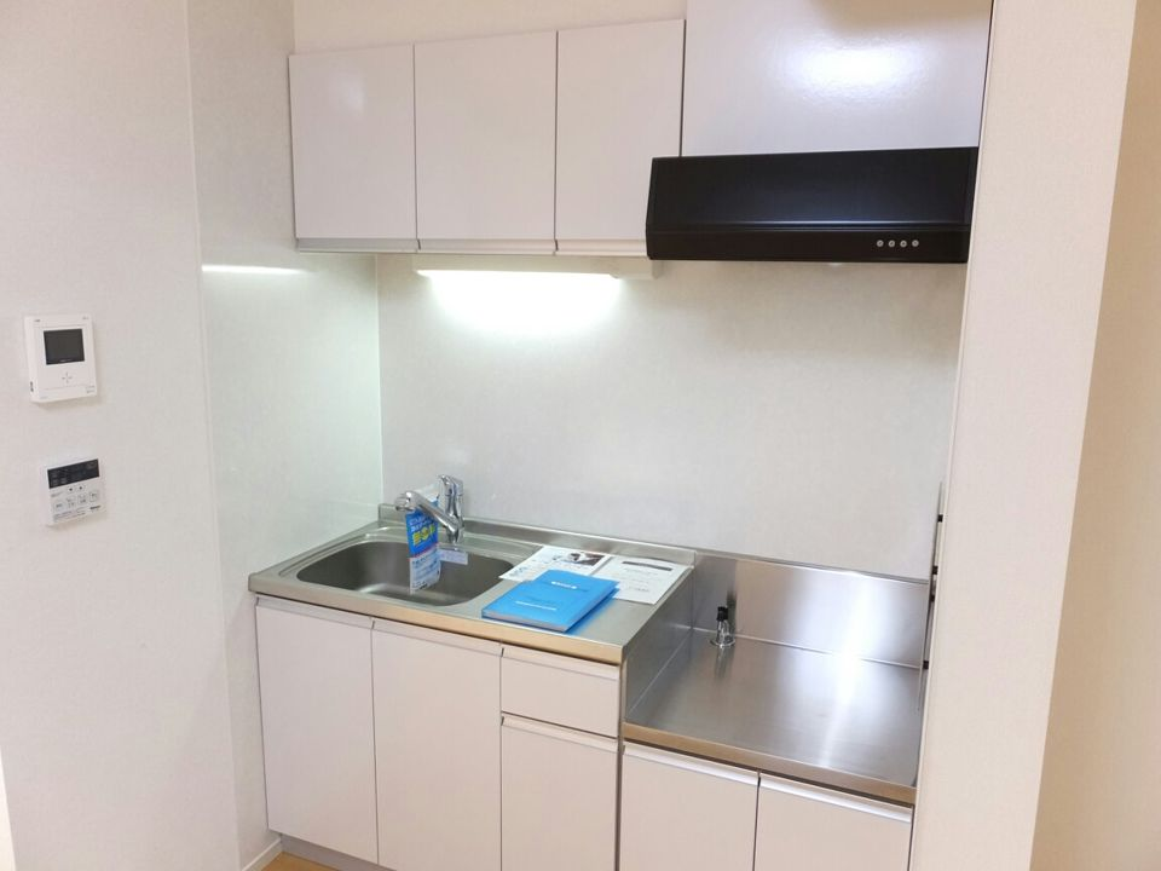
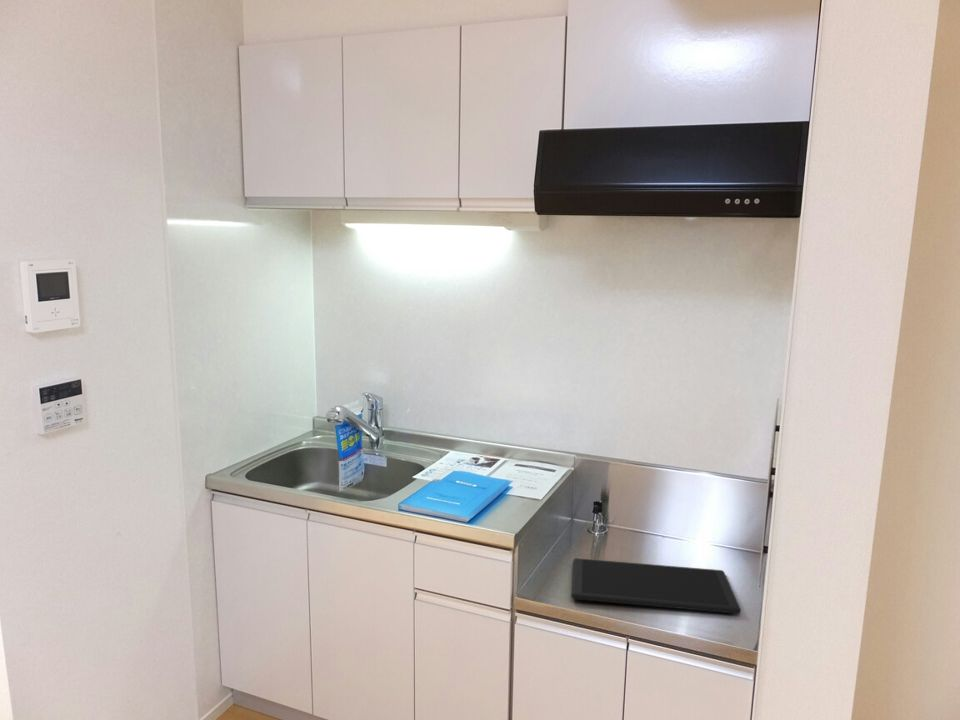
+ cutting board [570,557,742,615]
